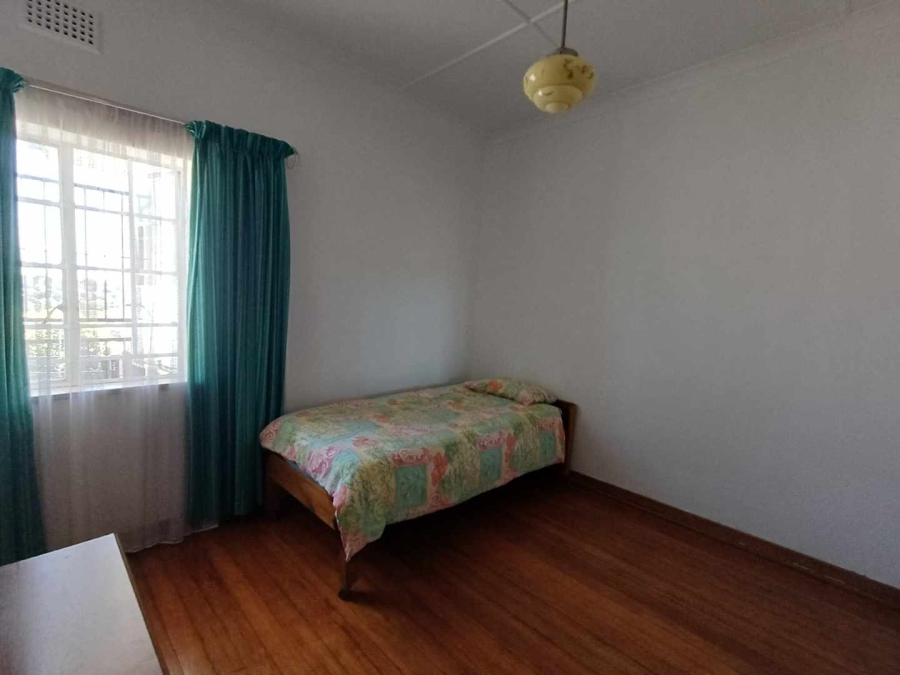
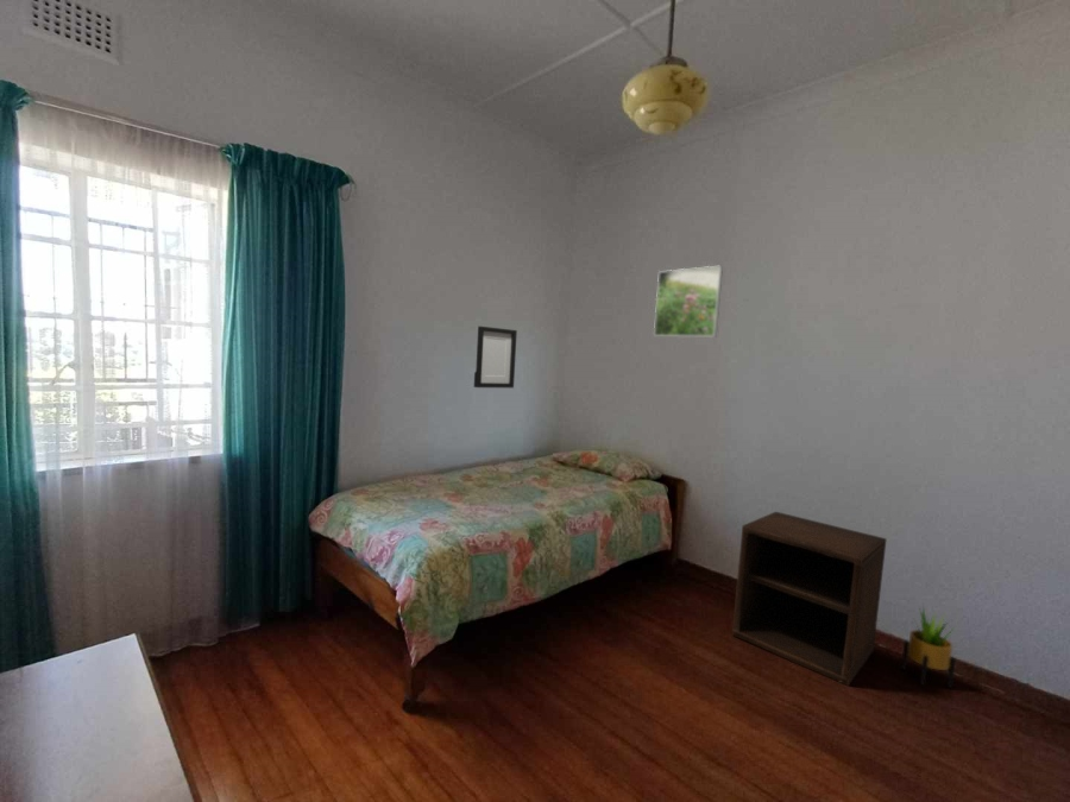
+ nightstand [731,511,888,687]
+ potted plant [900,604,957,689]
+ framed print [653,265,724,337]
+ picture frame [473,326,518,389]
